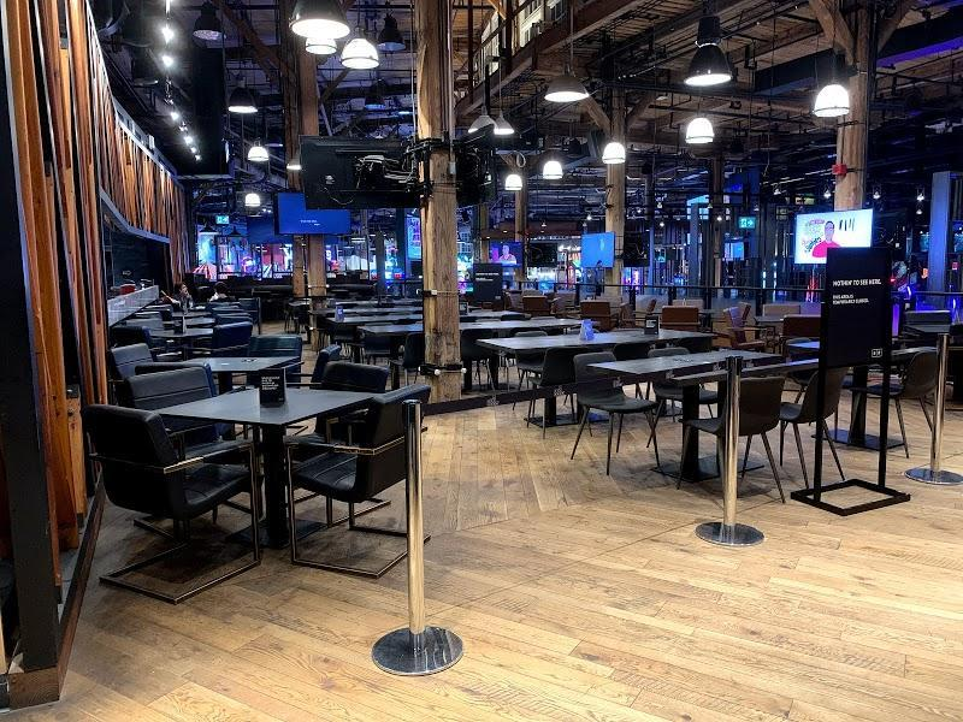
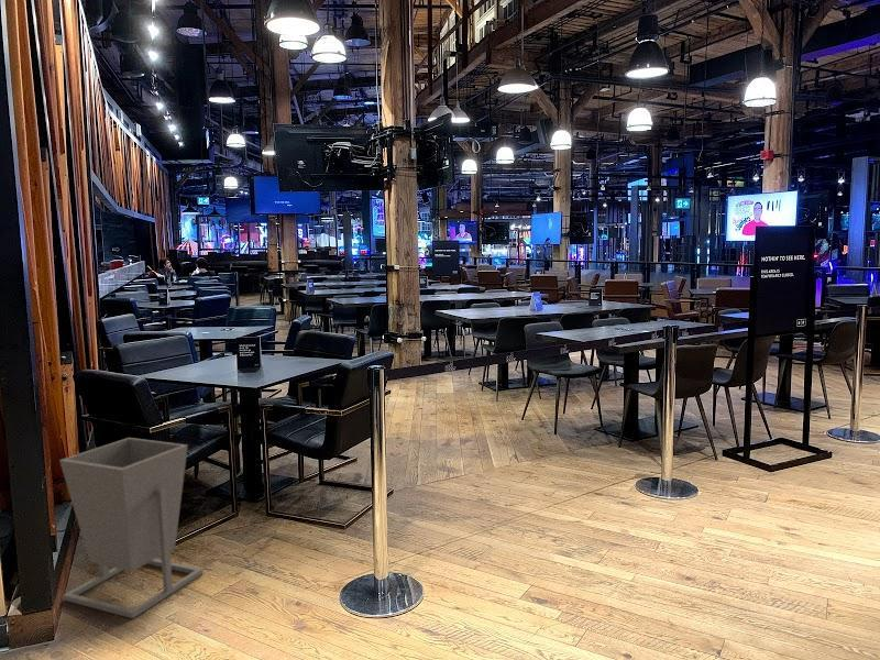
+ trash can [58,437,205,619]
